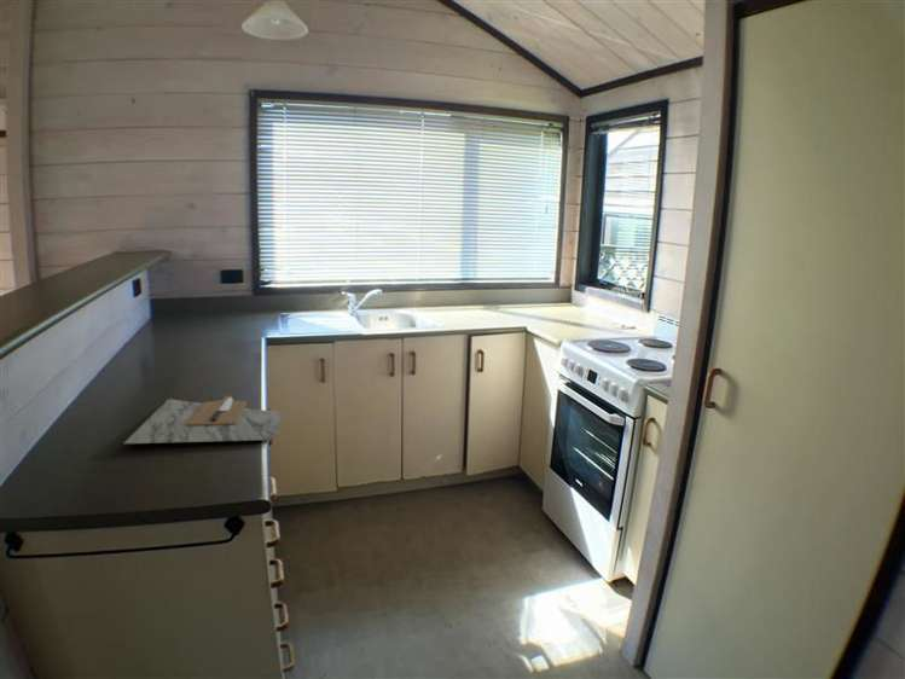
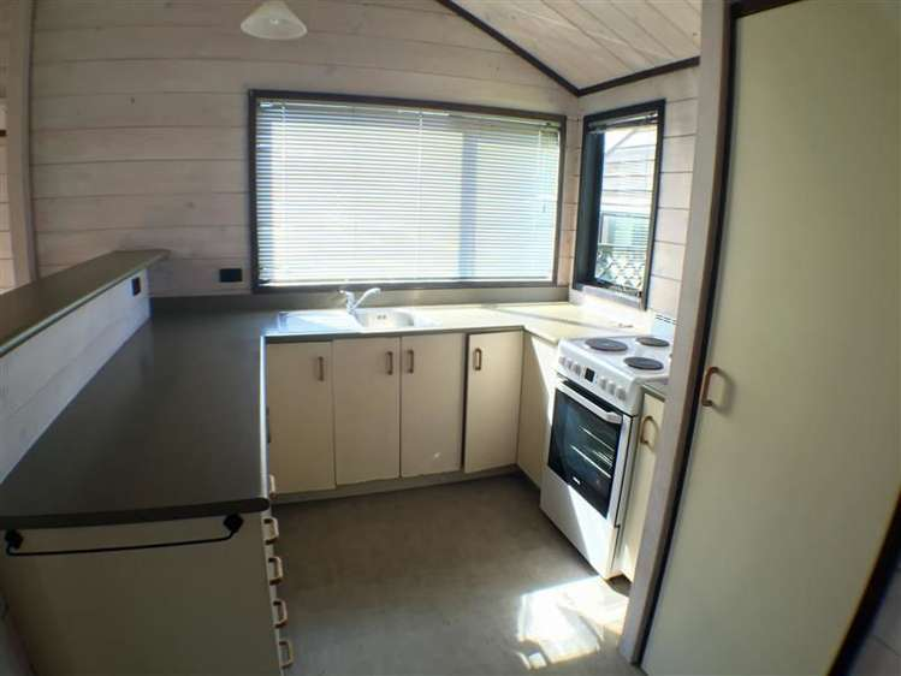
- cutting board [122,394,284,445]
